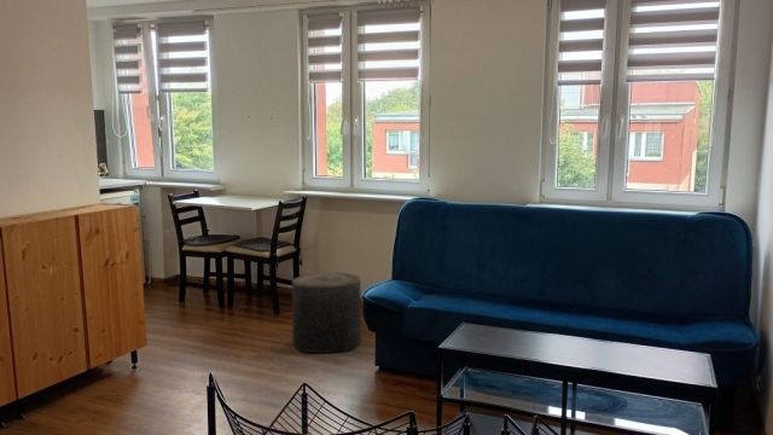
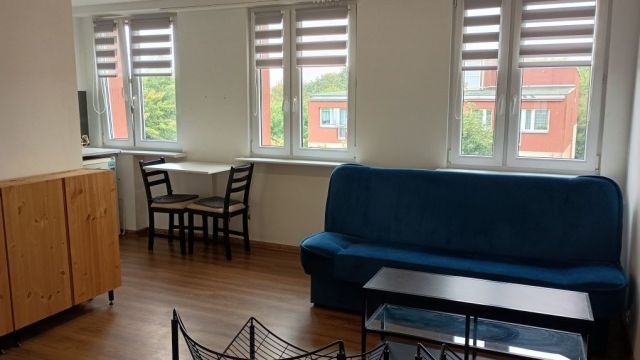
- stool [291,271,362,354]
